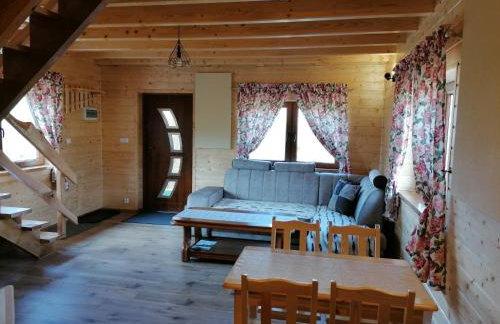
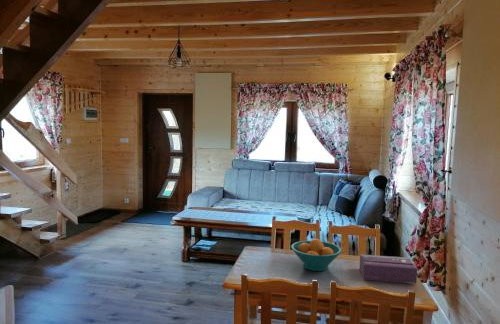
+ tissue box [359,253,418,284]
+ fruit bowl [290,238,343,272]
